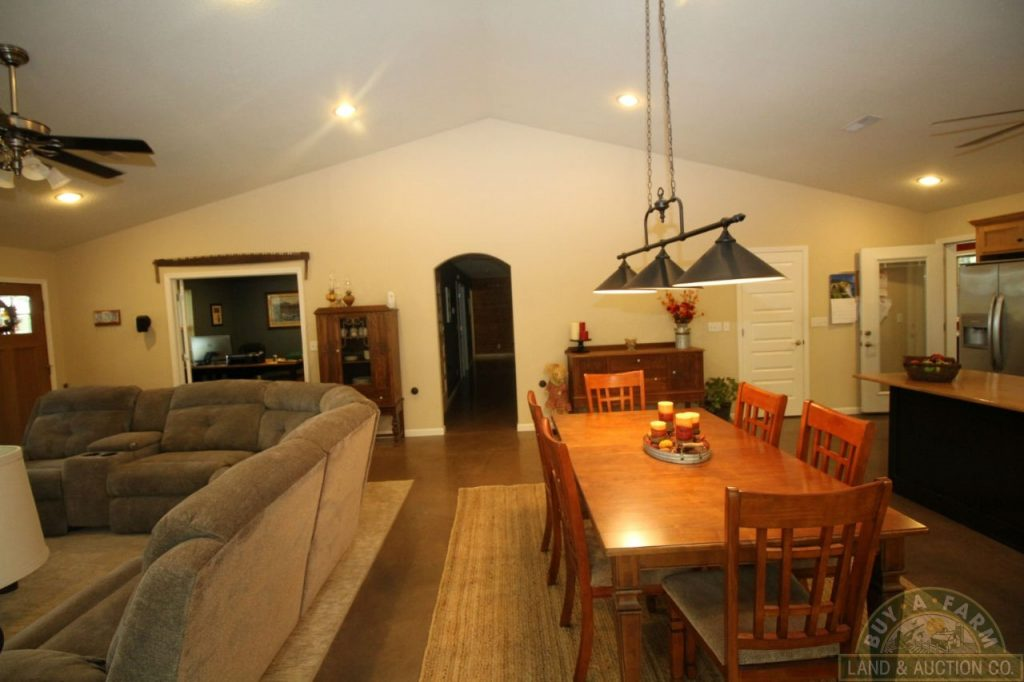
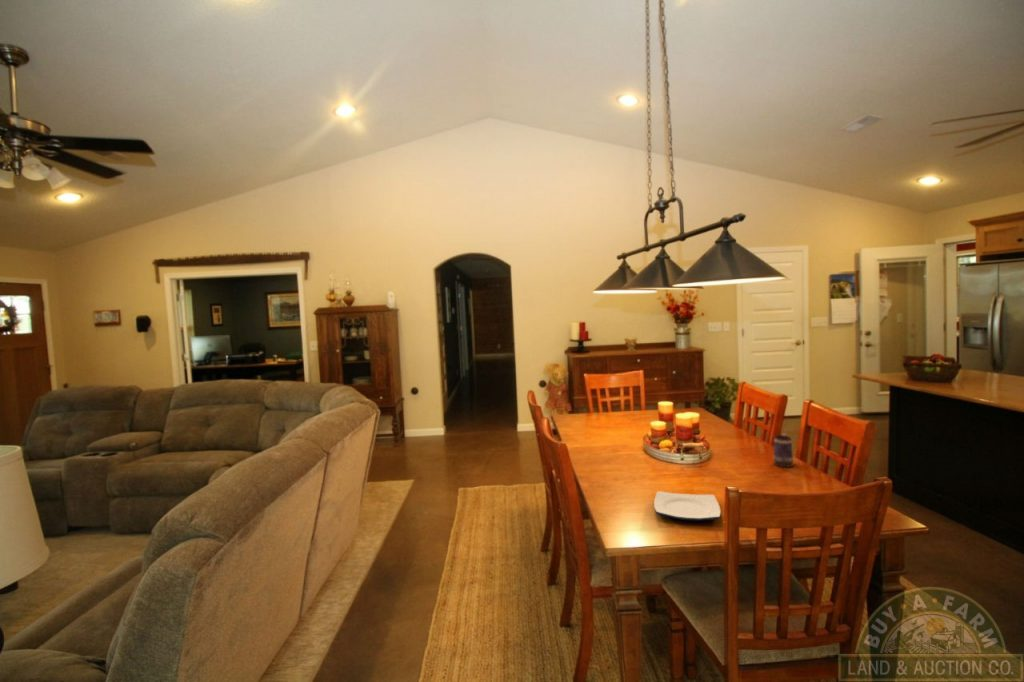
+ mug [773,432,794,469]
+ plate [653,490,722,522]
